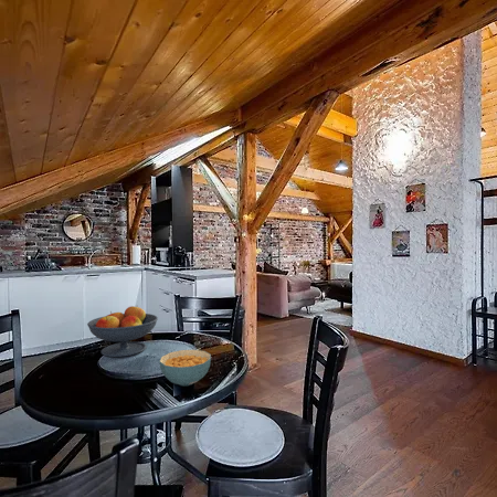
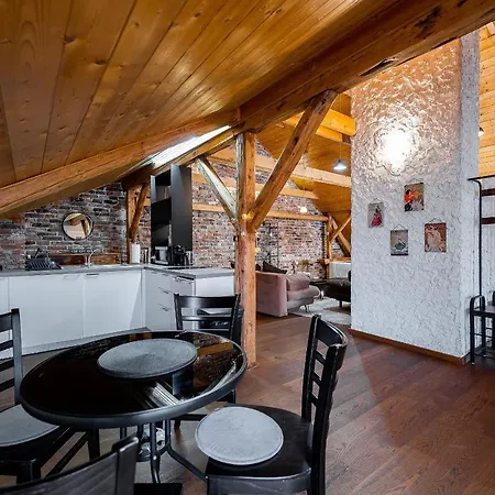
- cereal bowl [158,349,212,387]
- fruit bowl [86,305,159,358]
